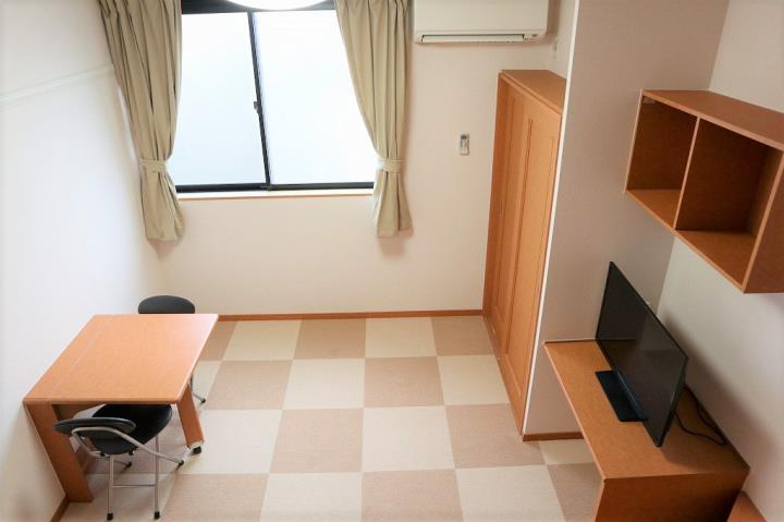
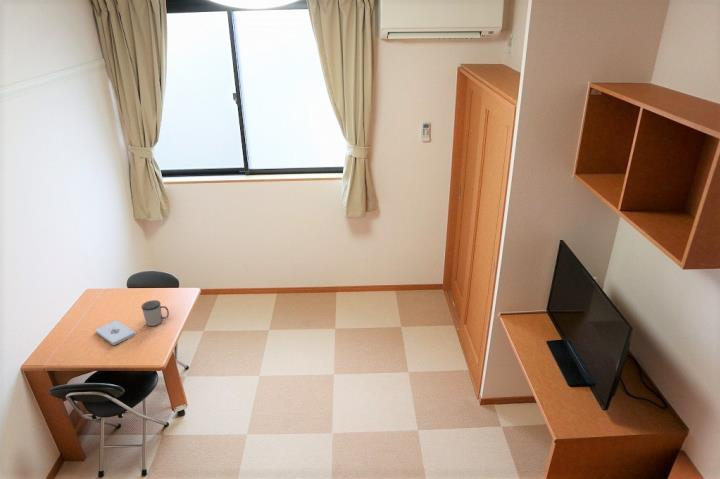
+ mug [141,299,170,327]
+ notepad [95,319,137,346]
